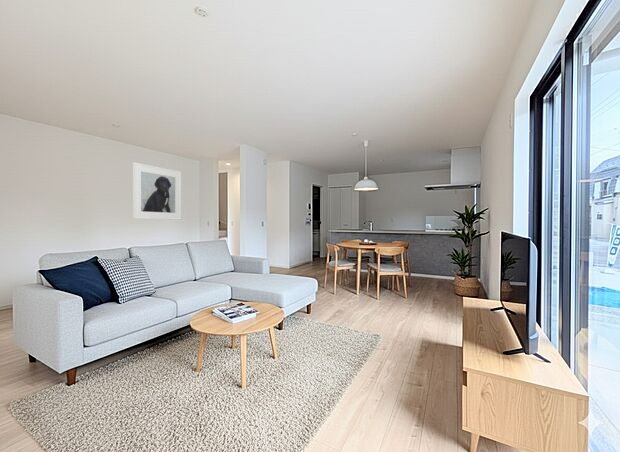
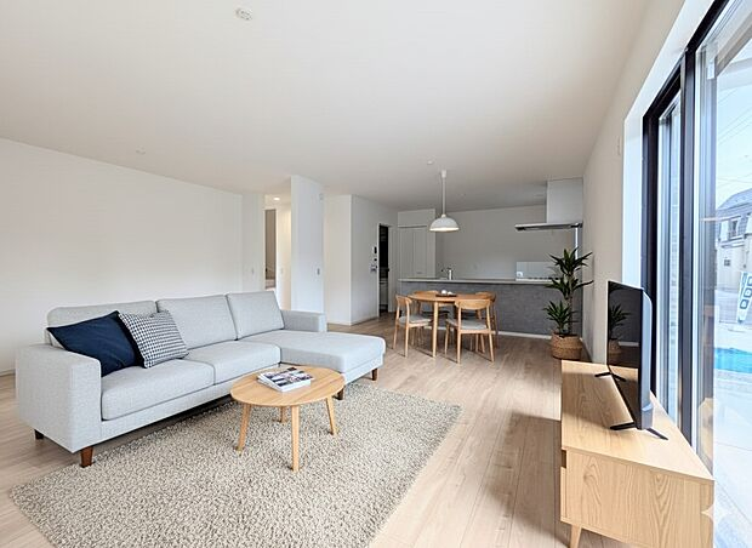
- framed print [132,161,182,221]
